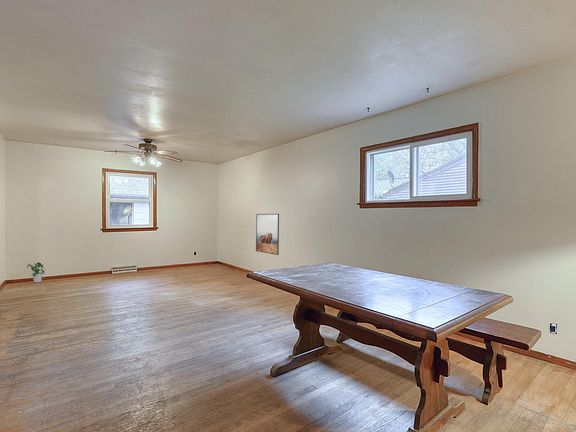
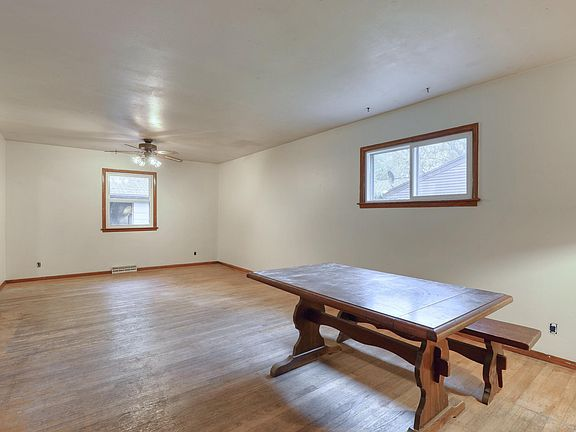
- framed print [255,213,280,256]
- potted plant [26,262,46,283]
